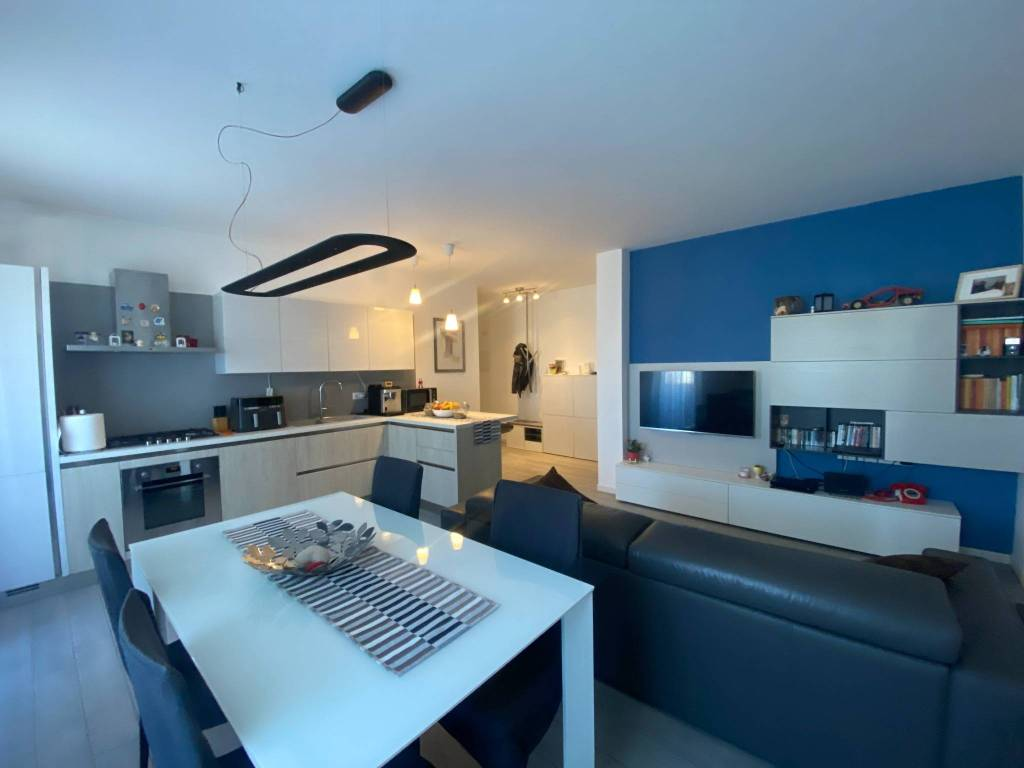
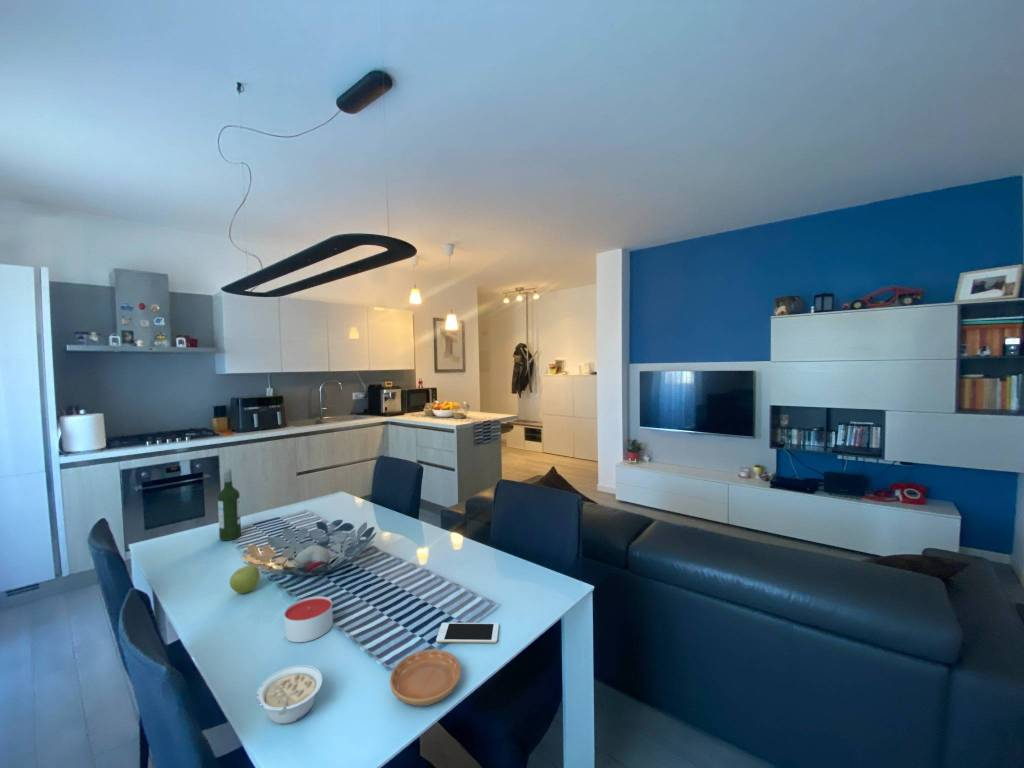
+ apple [229,564,261,594]
+ wine bottle [217,467,242,542]
+ cell phone [435,622,500,644]
+ candle [283,595,334,643]
+ legume [256,664,324,725]
+ saucer [389,648,462,707]
